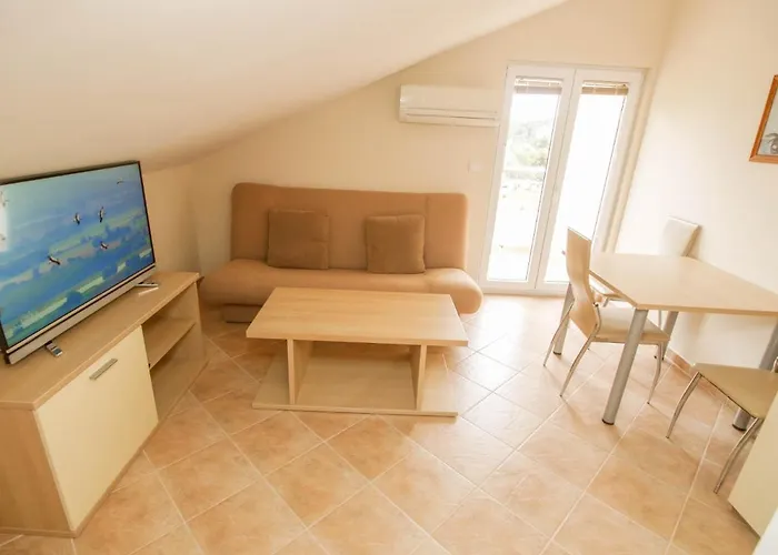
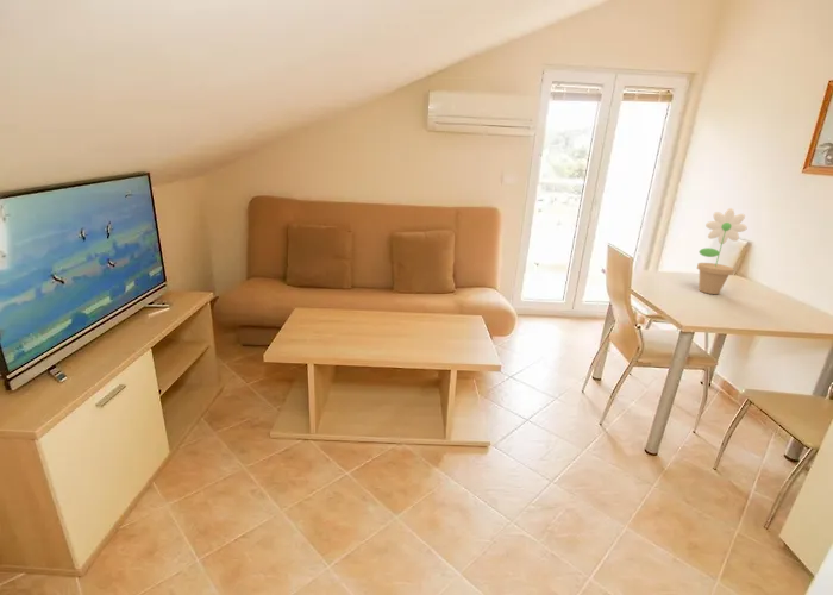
+ potted flower [696,207,749,295]
